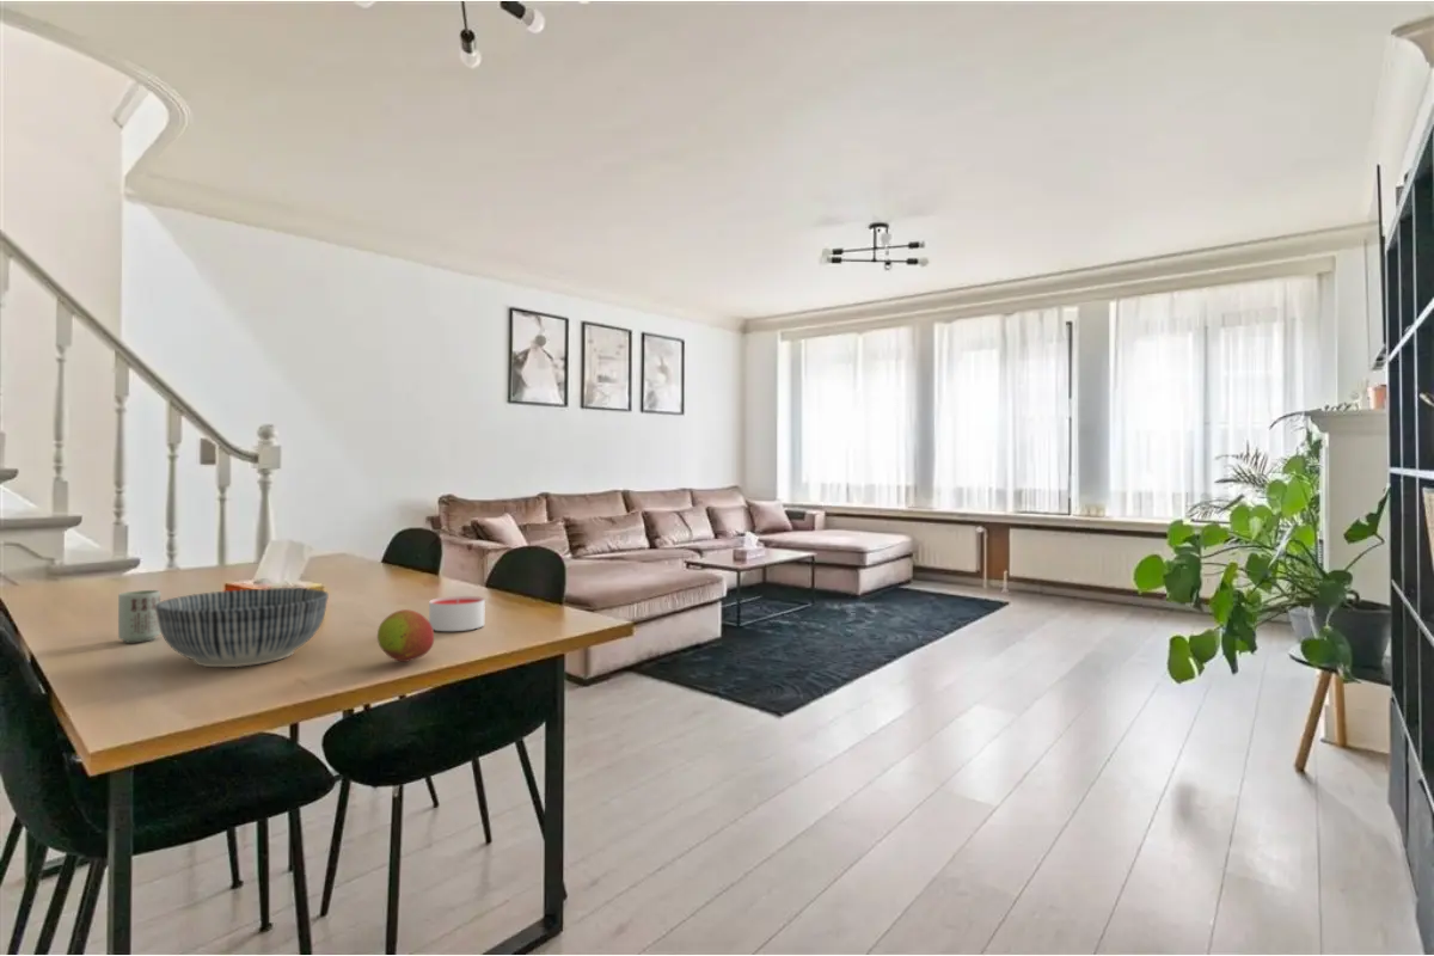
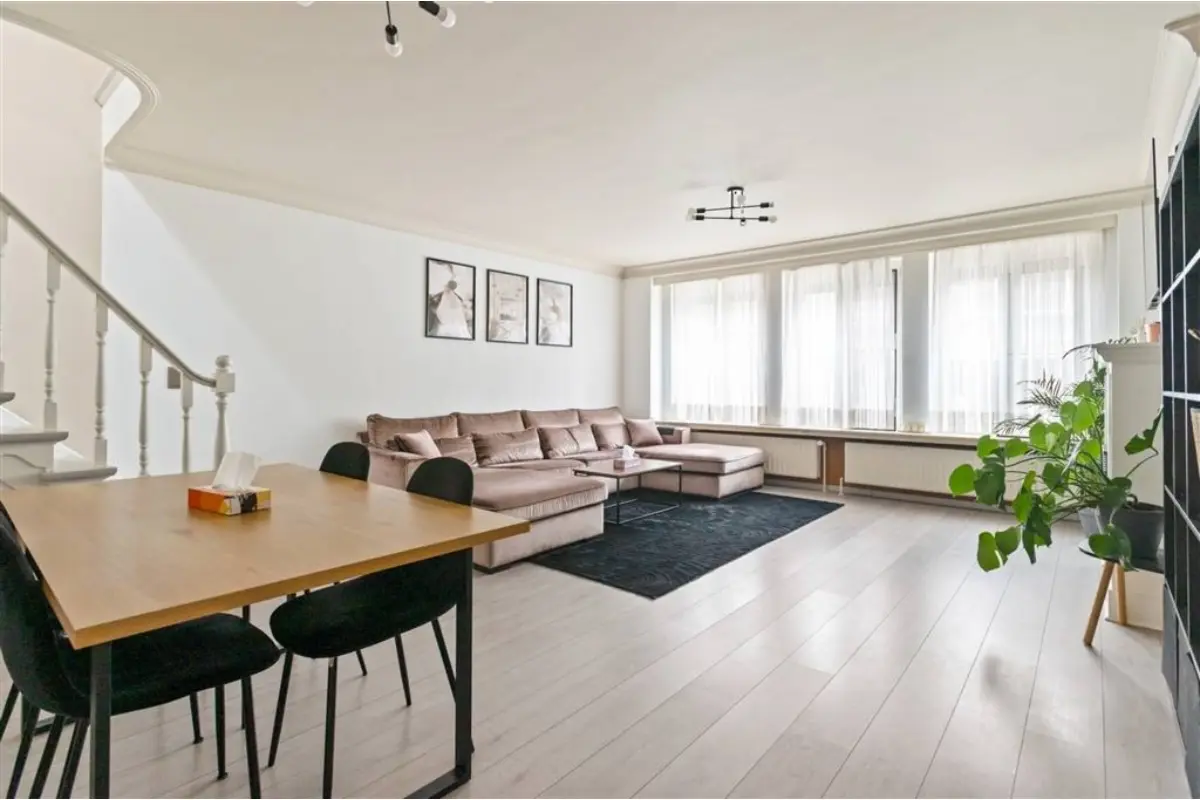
- candle [428,595,486,632]
- cup [117,589,161,643]
- bowl [155,587,330,668]
- fruit [376,608,435,663]
